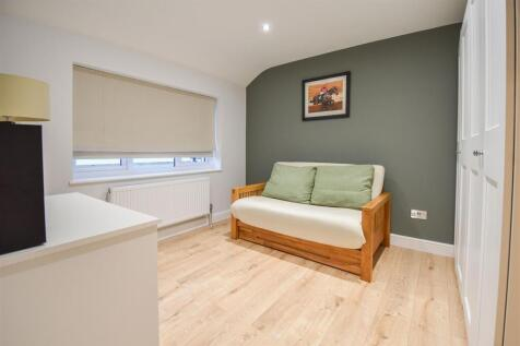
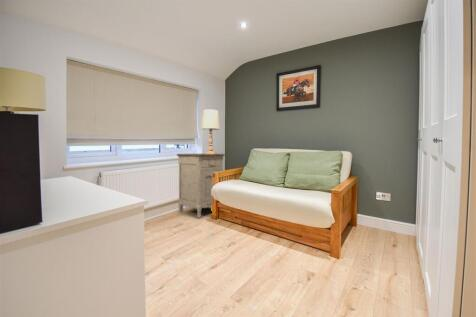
+ table lamp [201,109,221,154]
+ nightstand [176,153,226,218]
